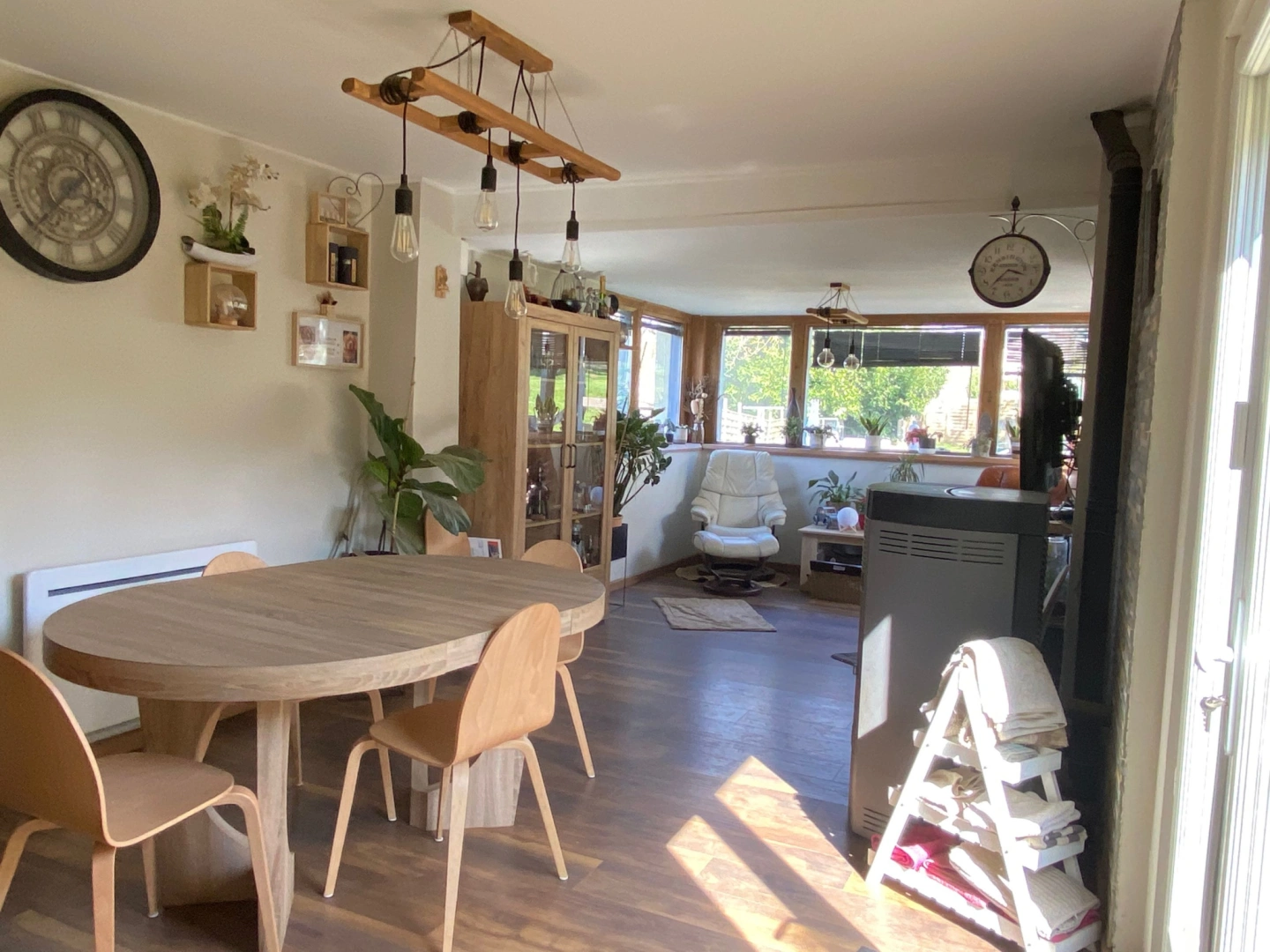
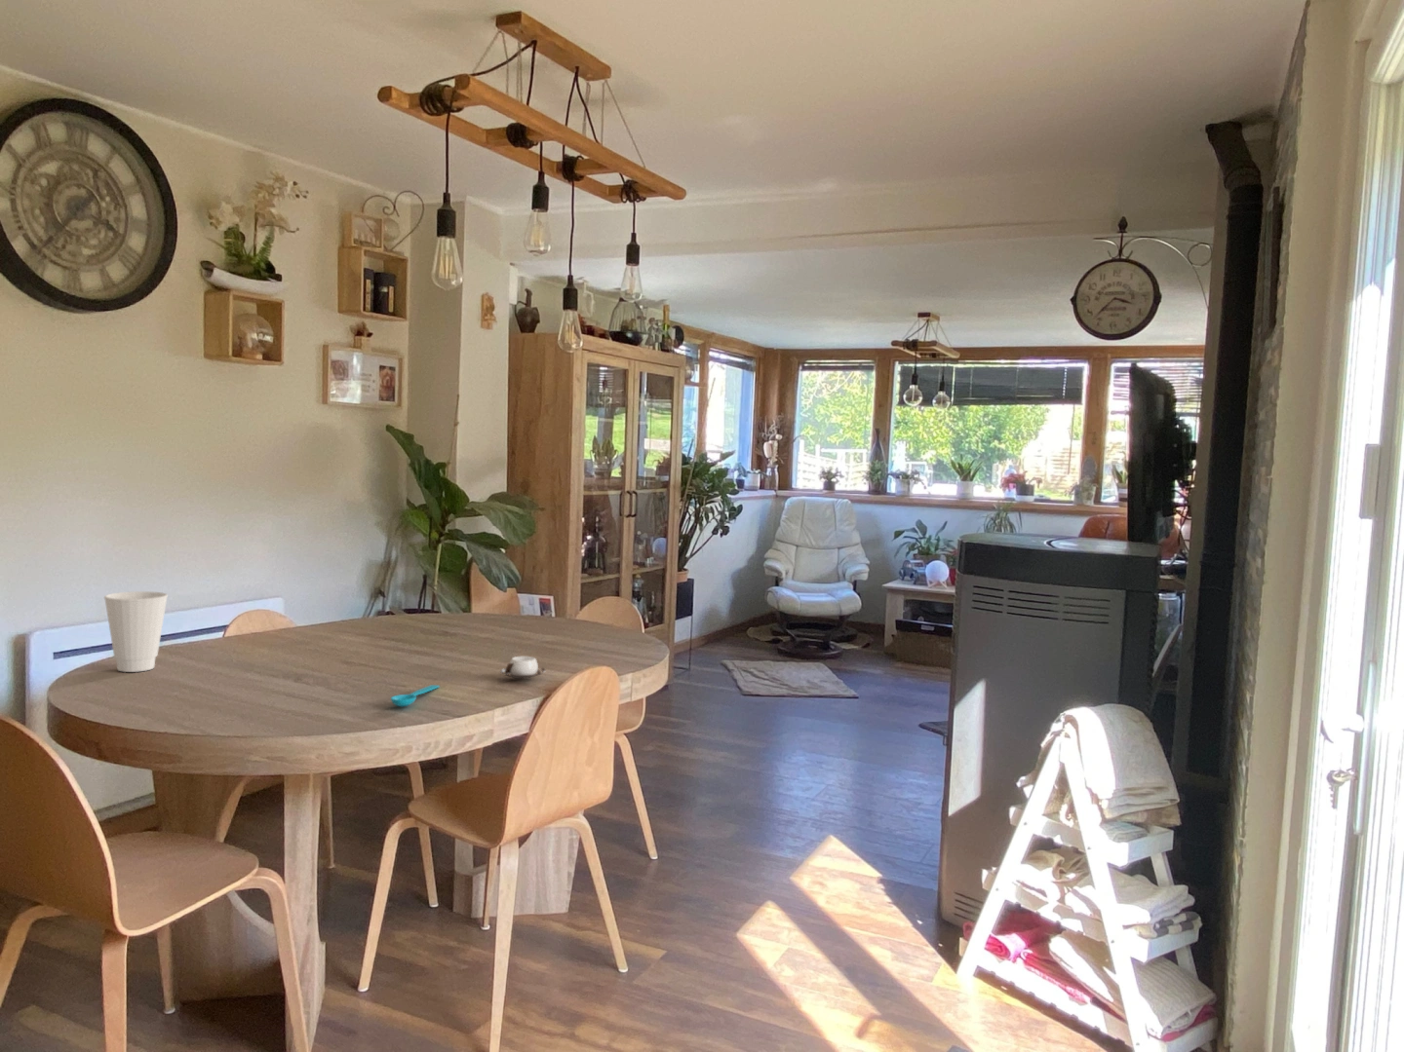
+ cup [103,590,169,673]
+ spoon [390,684,441,707]
+ cup [500,655,546,680]
